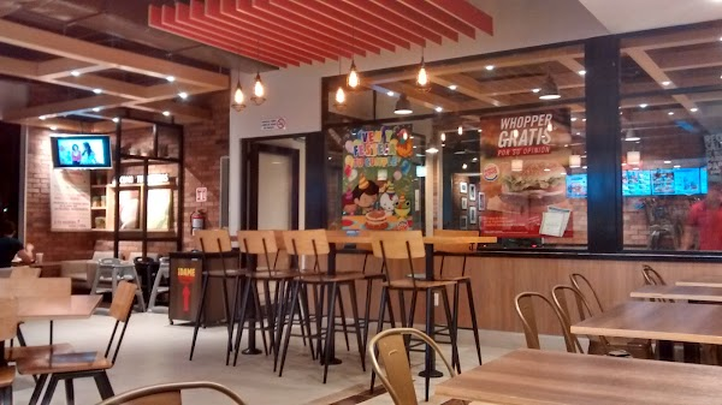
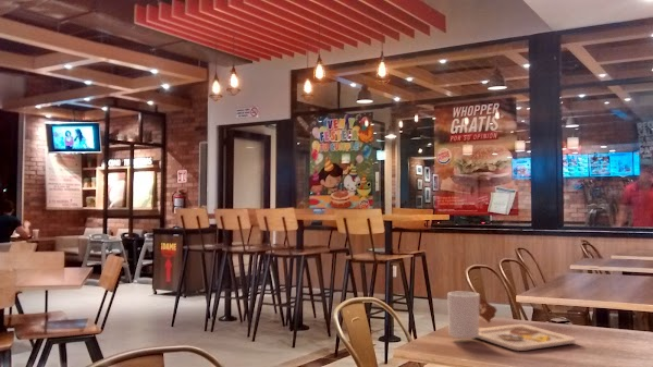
+ food tray [446,291,577,352]
